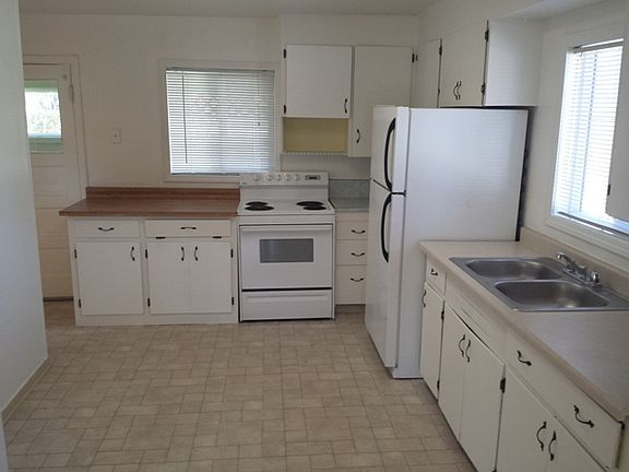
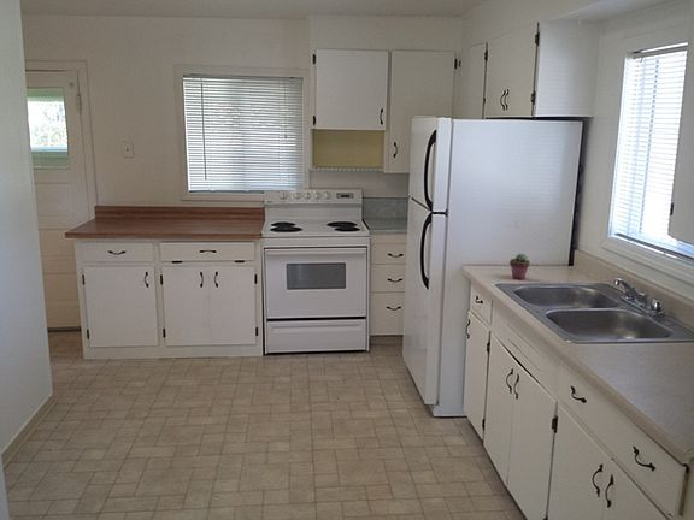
+ potted succulent [508,253,530,280]
